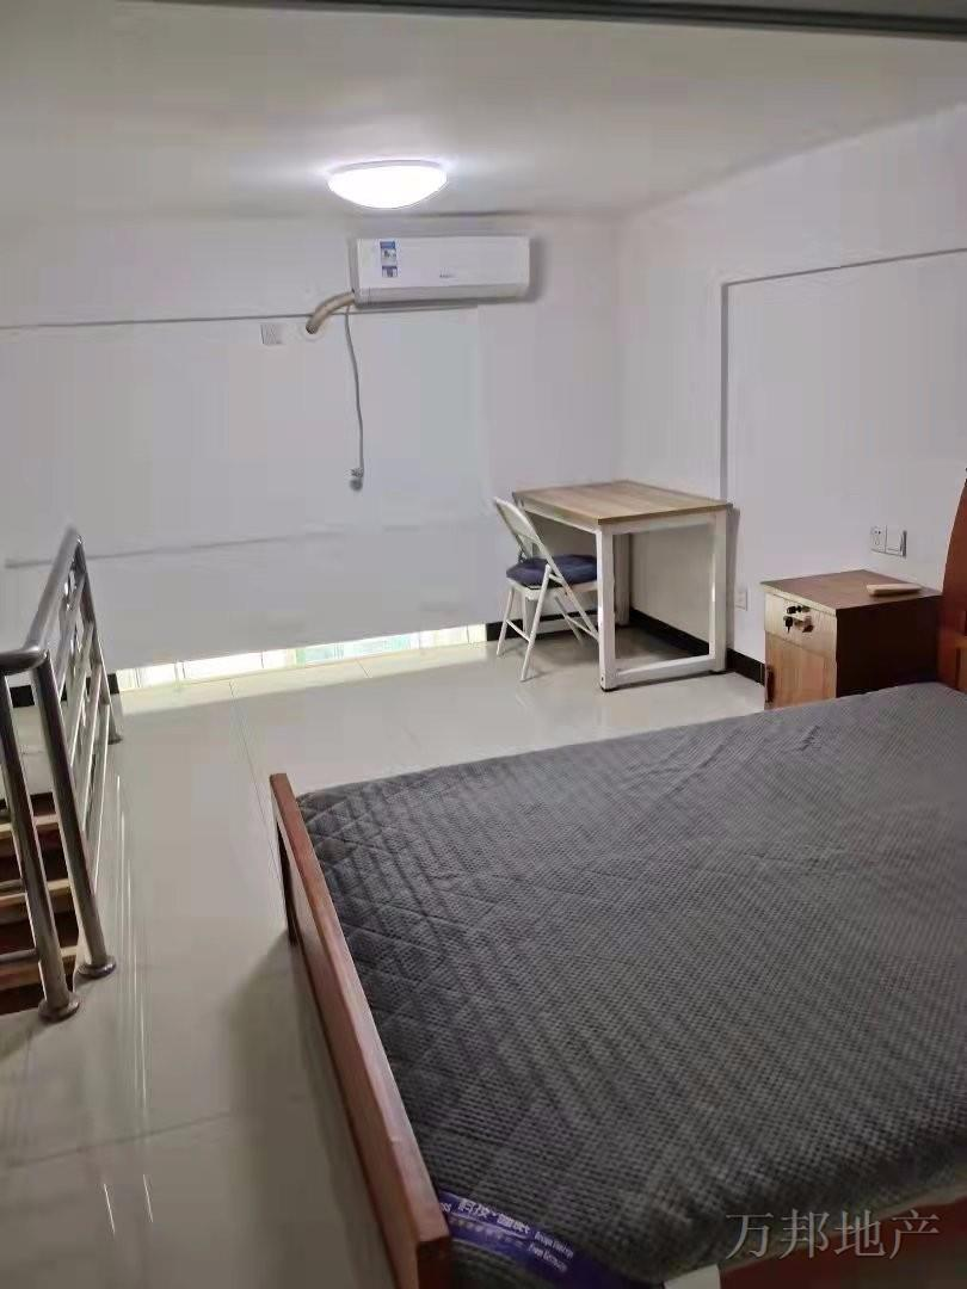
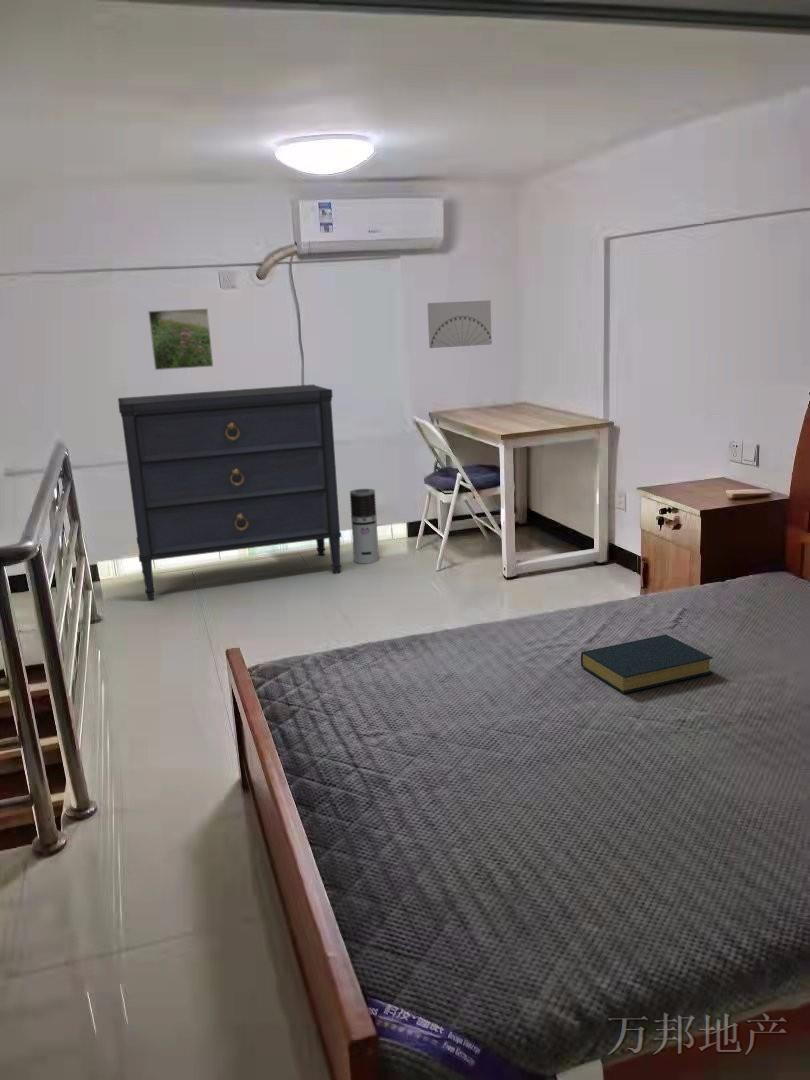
+ wall art [426,299,492,349]
+ hardback book [580,634,714,694]
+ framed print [147,308,214,371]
+ air purifier [349,488,380,565]
+ dresser [117,384,342,600]
